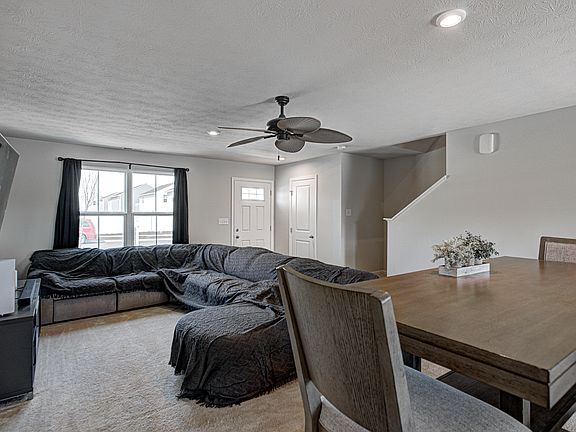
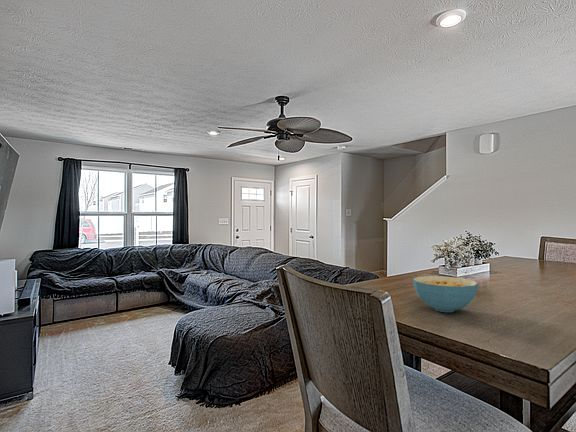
+ cereal bowl [412,275,479,313]
